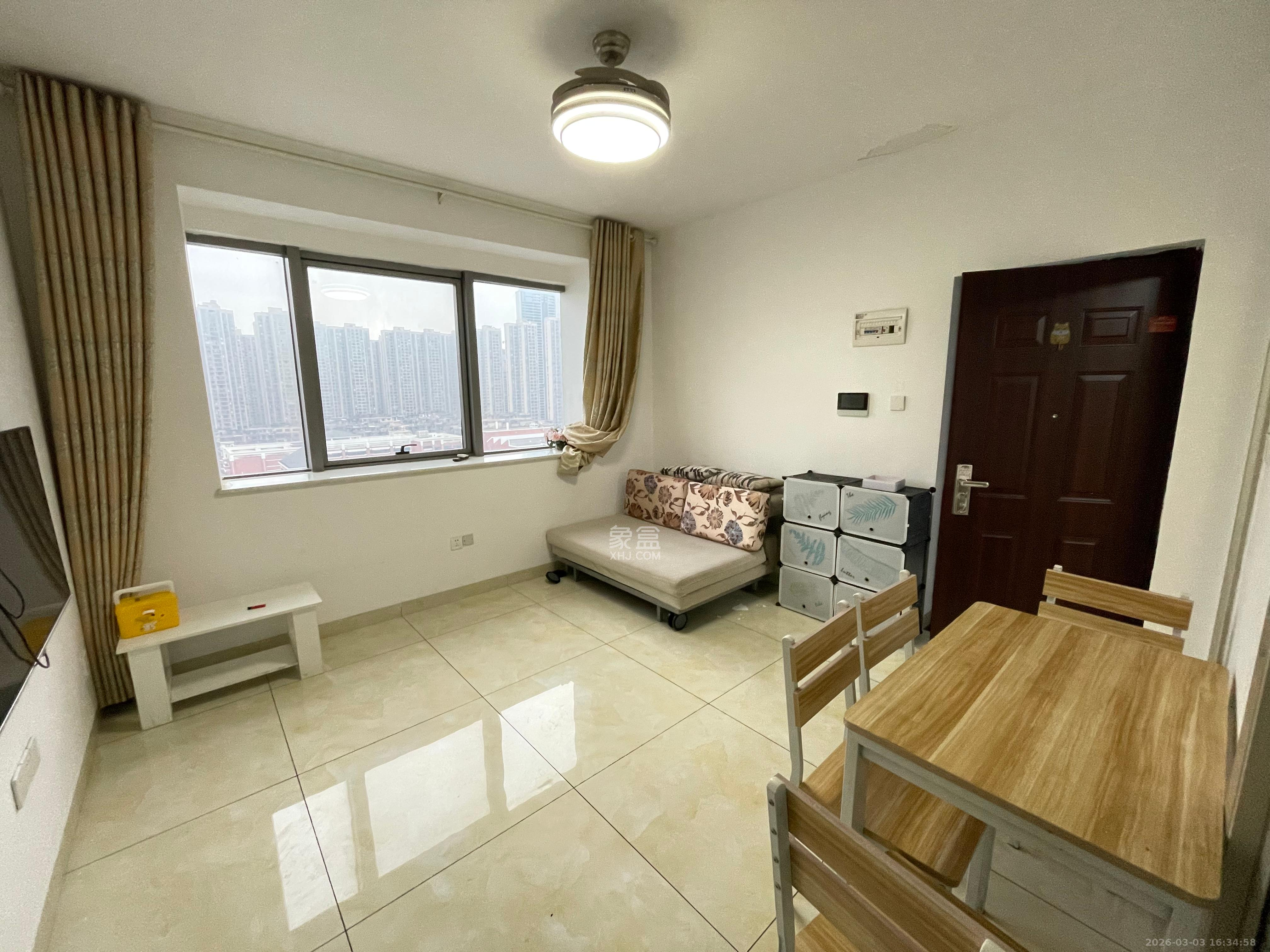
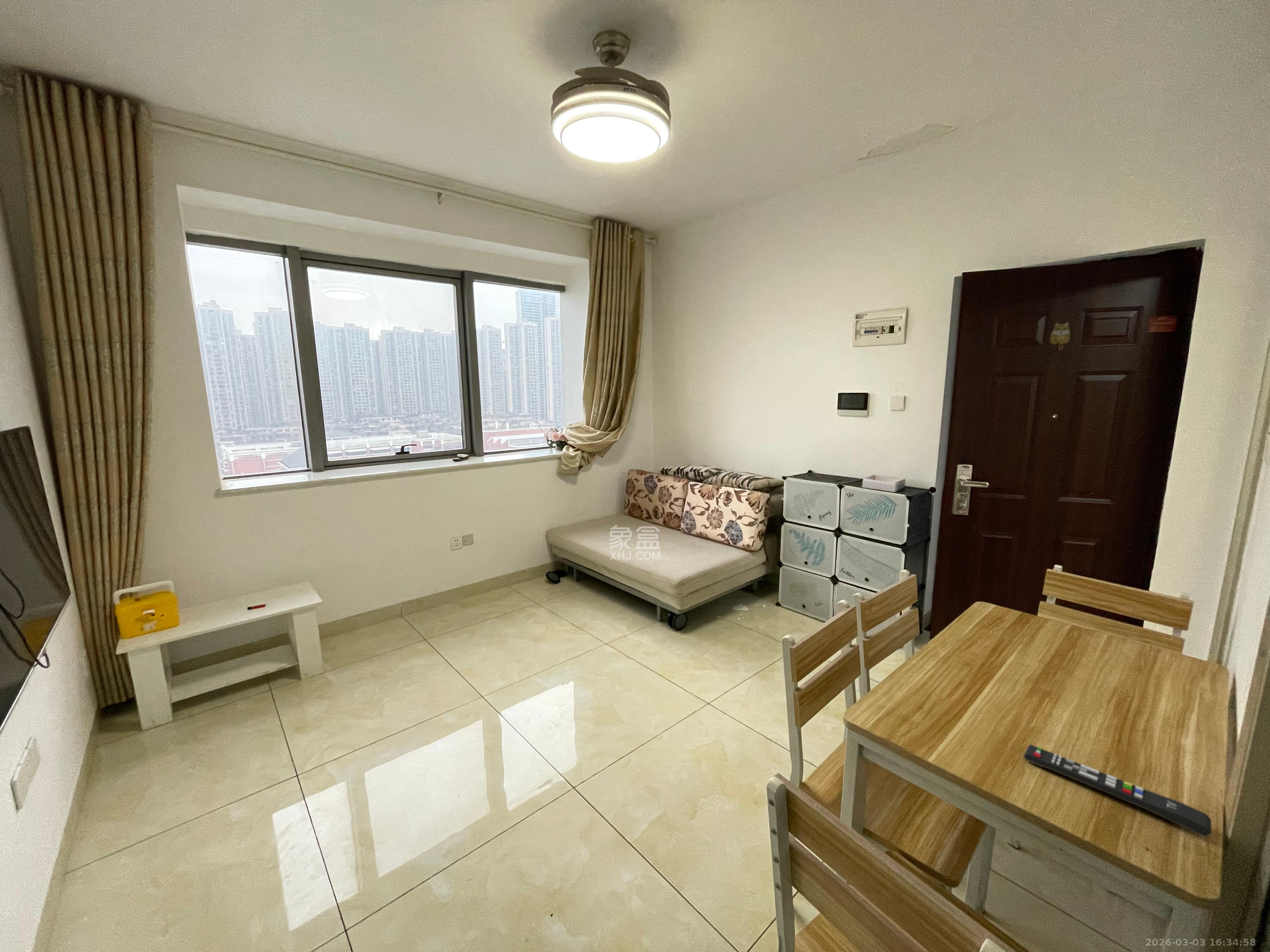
+ remote control [1023,744,1212,837]
